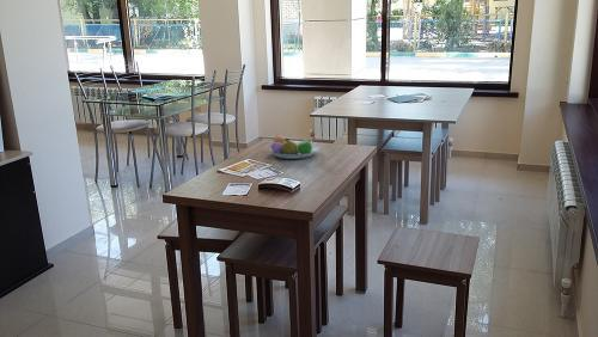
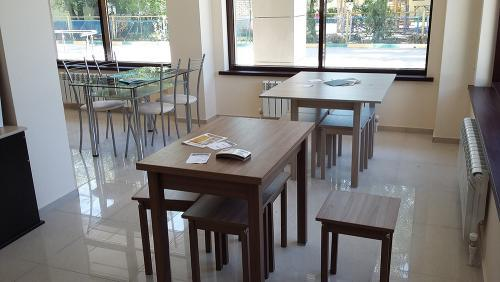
- fruit bowl [268,135,319,160]
